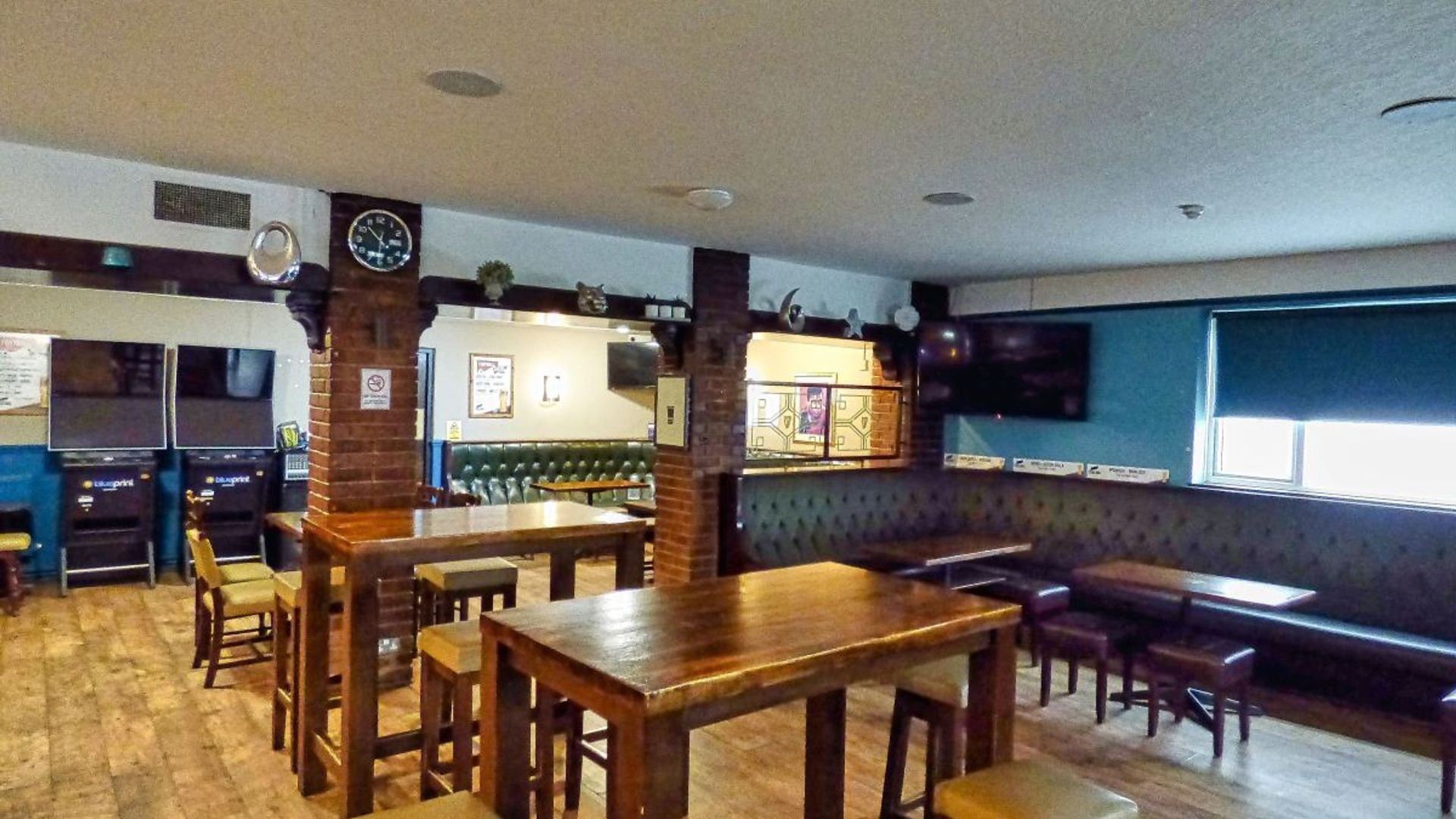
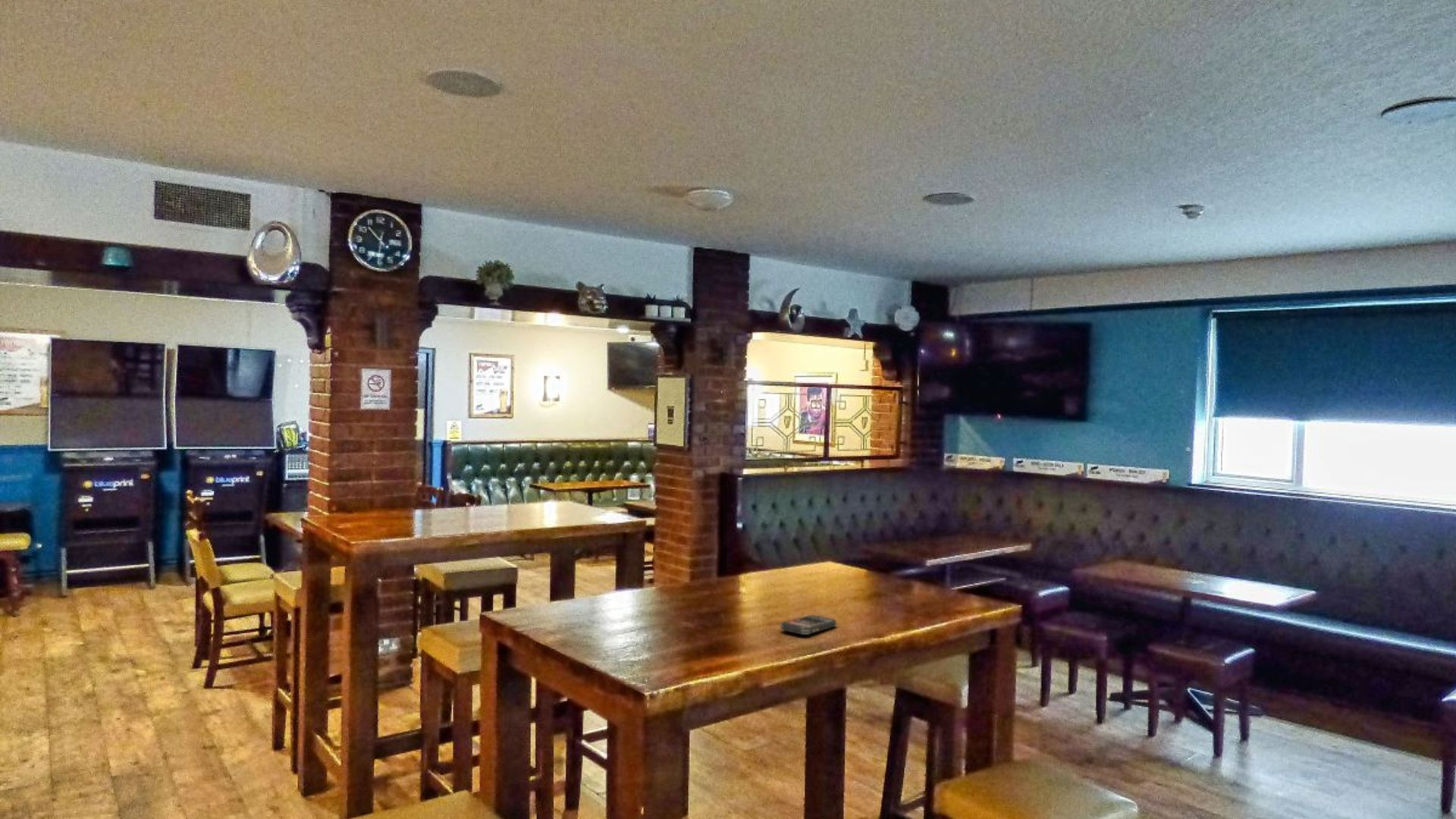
+ smartphone [780,614,838,635]
